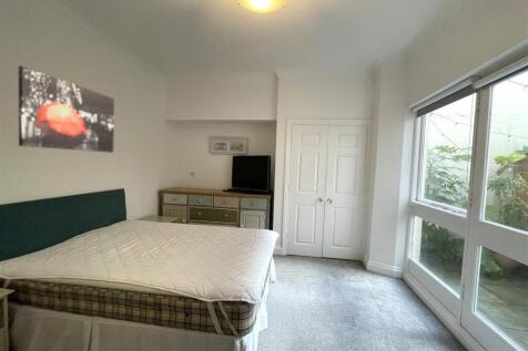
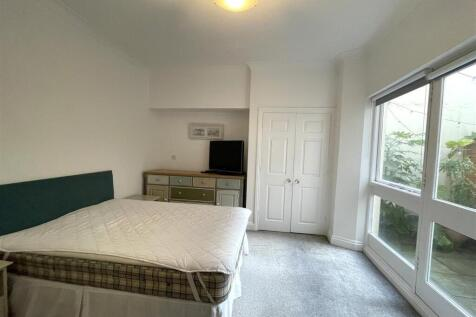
- wall art [18,64,115,154]
